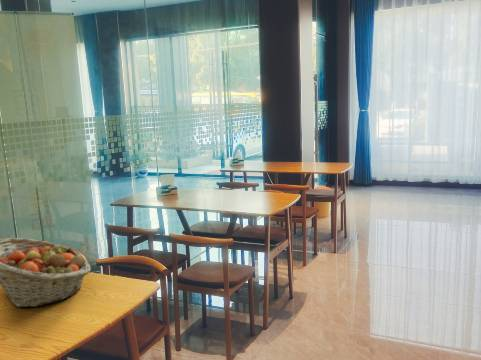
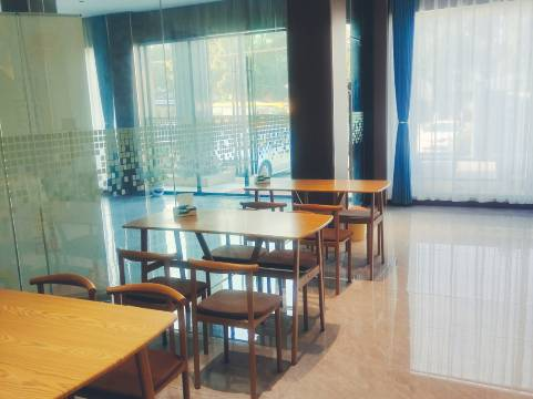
- fruit basket [0,237,92,308]
